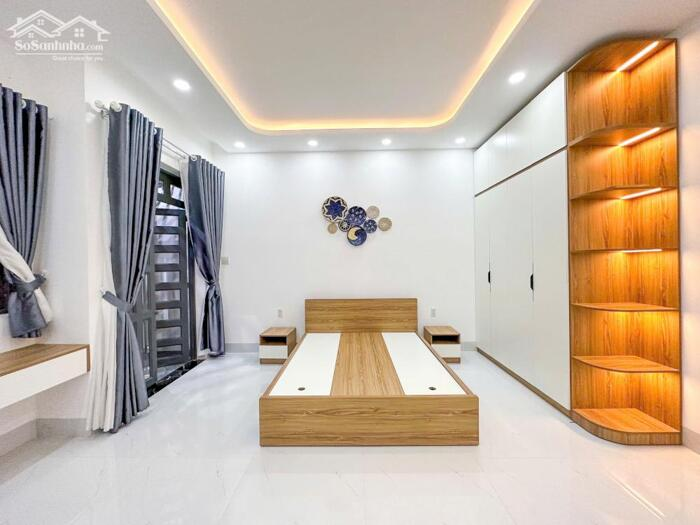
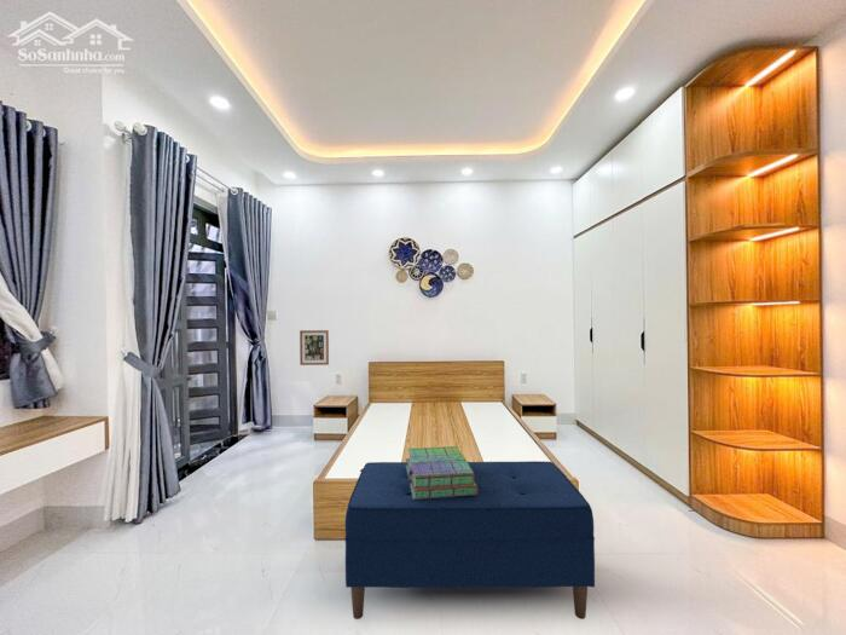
+ stack of books [405,445,477,500]
+ bench [343,460,596,620]
+ wall art [299,329,330,366]
